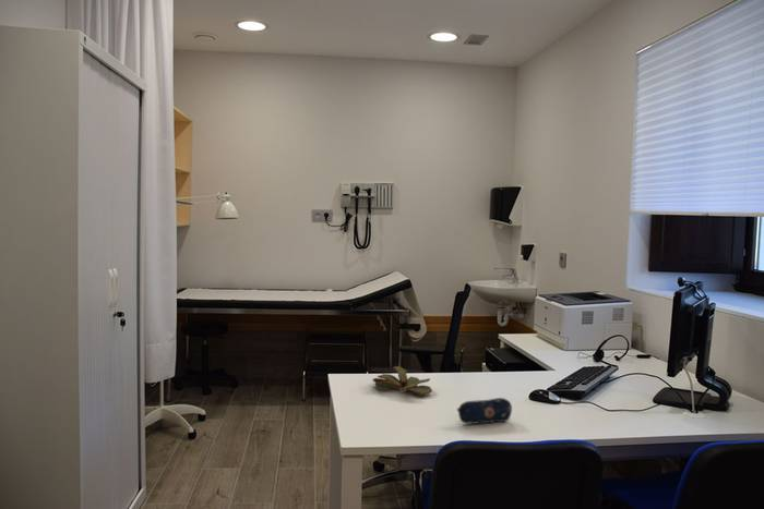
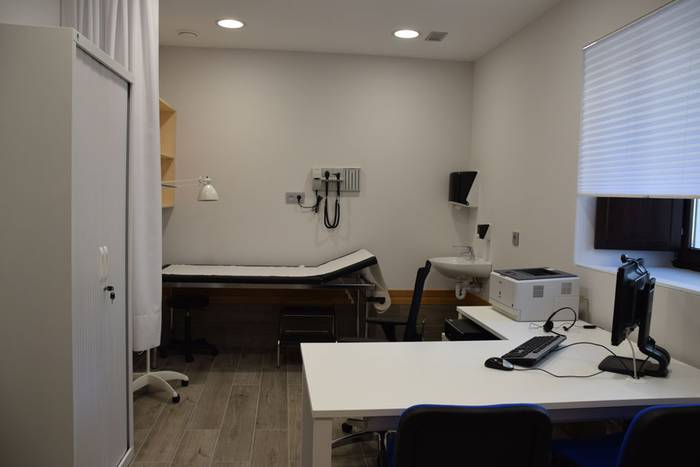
- succulent plant [371,365,433,397]
- pencil case [456,397,513,425]
